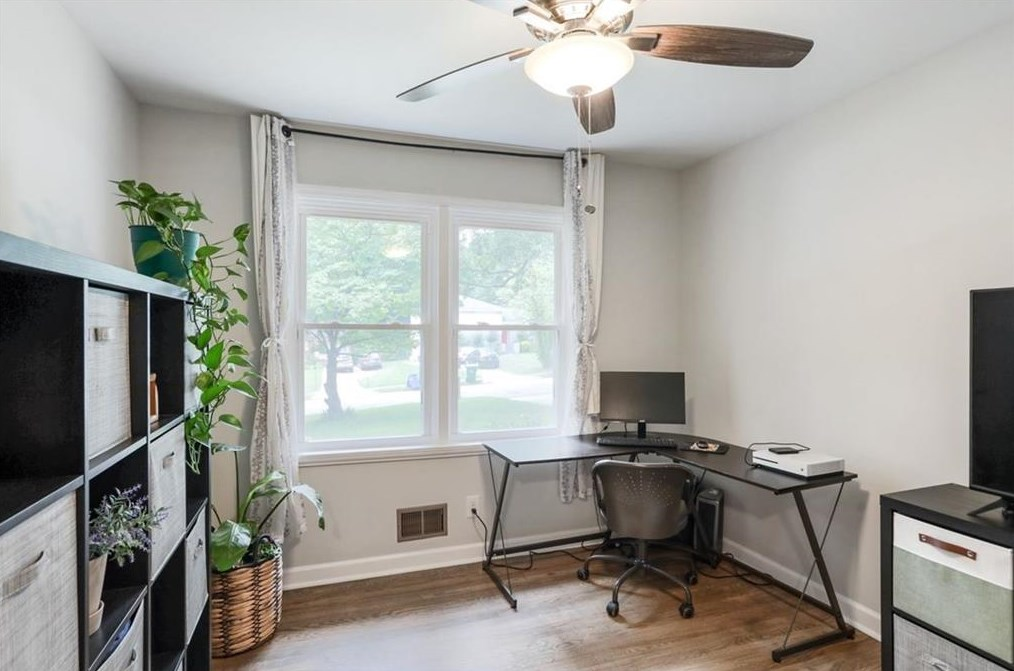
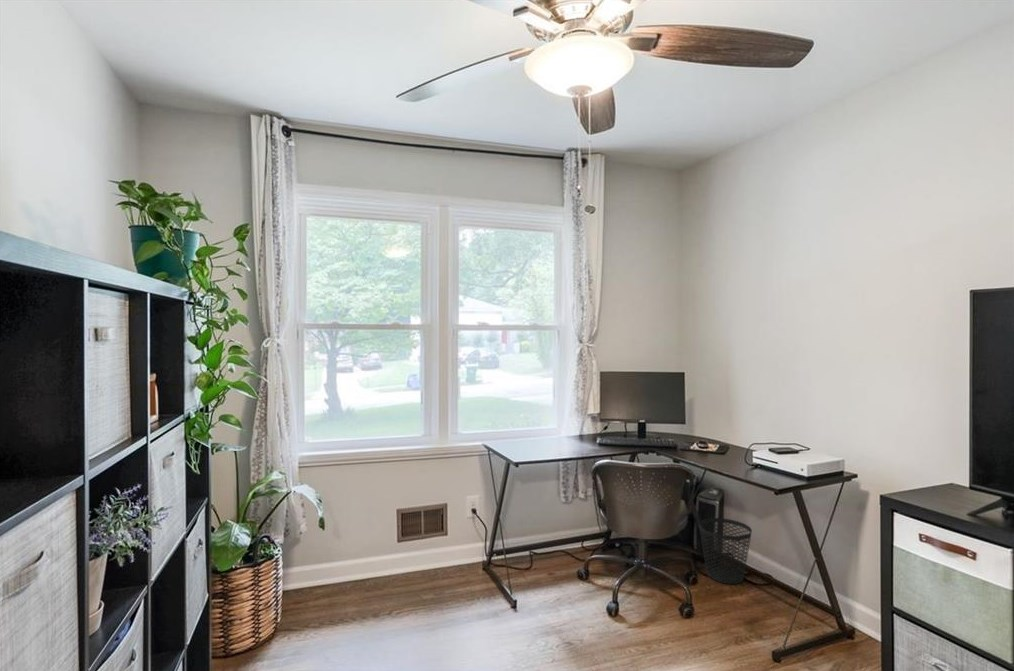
+ wastebasket [698,517,753,585]
